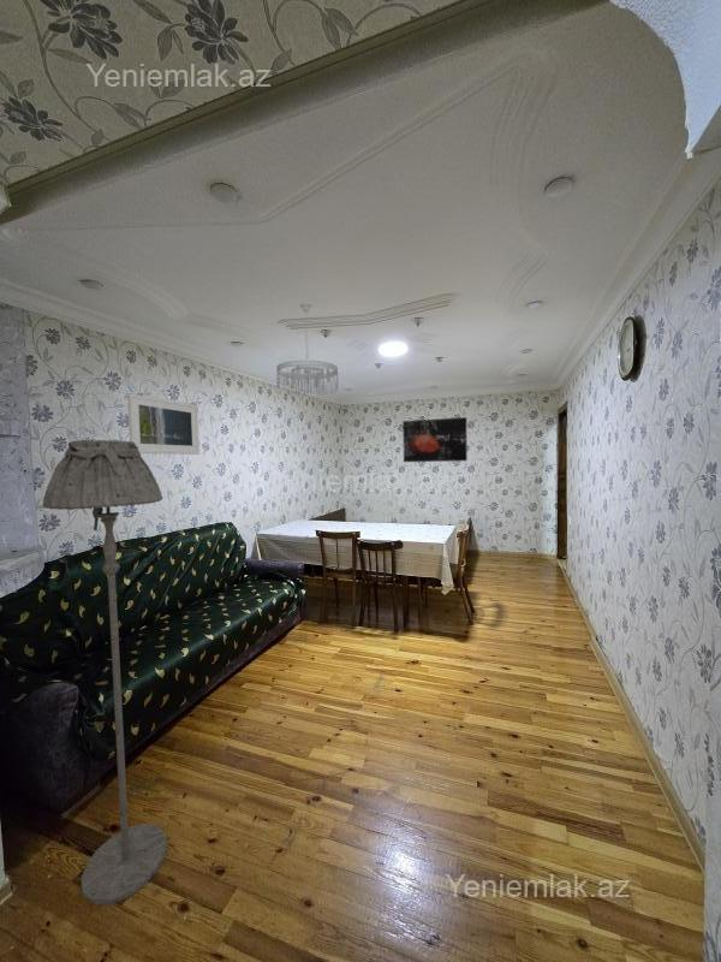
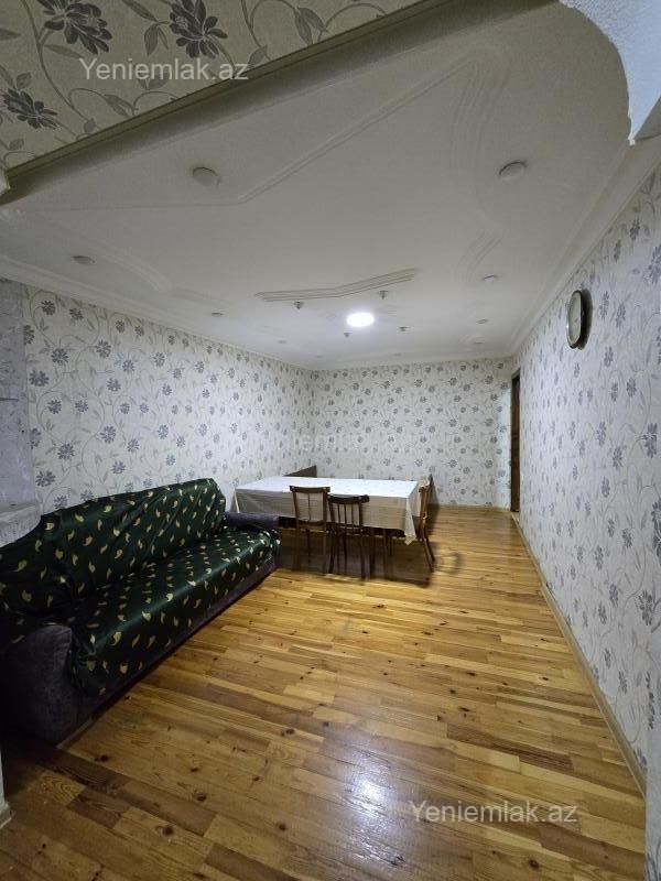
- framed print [126,392,201,456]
- wall art [401,416,469,463]
- chandelier [275,302,339,397]
- floor lamp [42,439,168,905]
